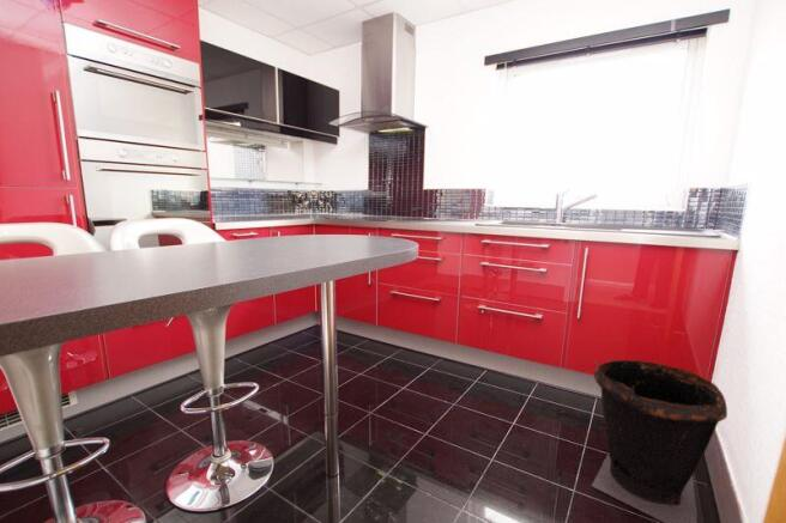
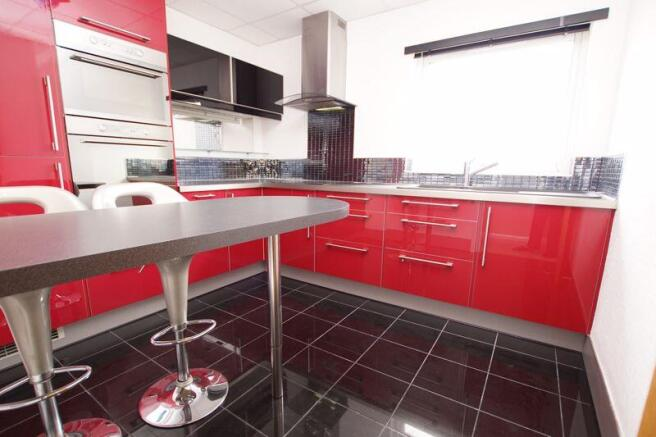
- waste bin [591,358,728,523]
